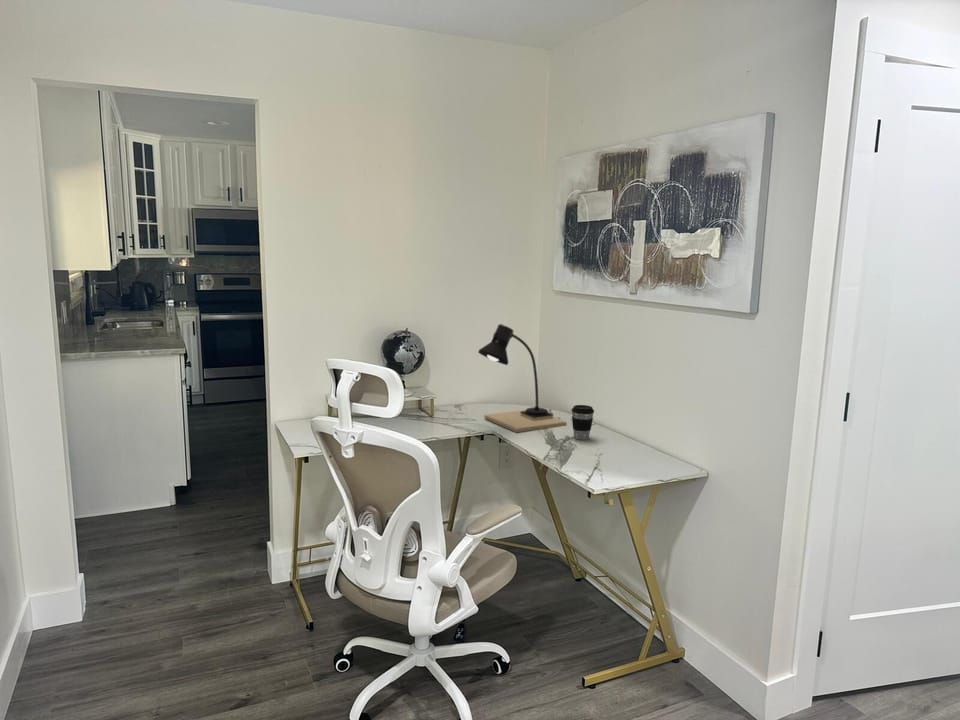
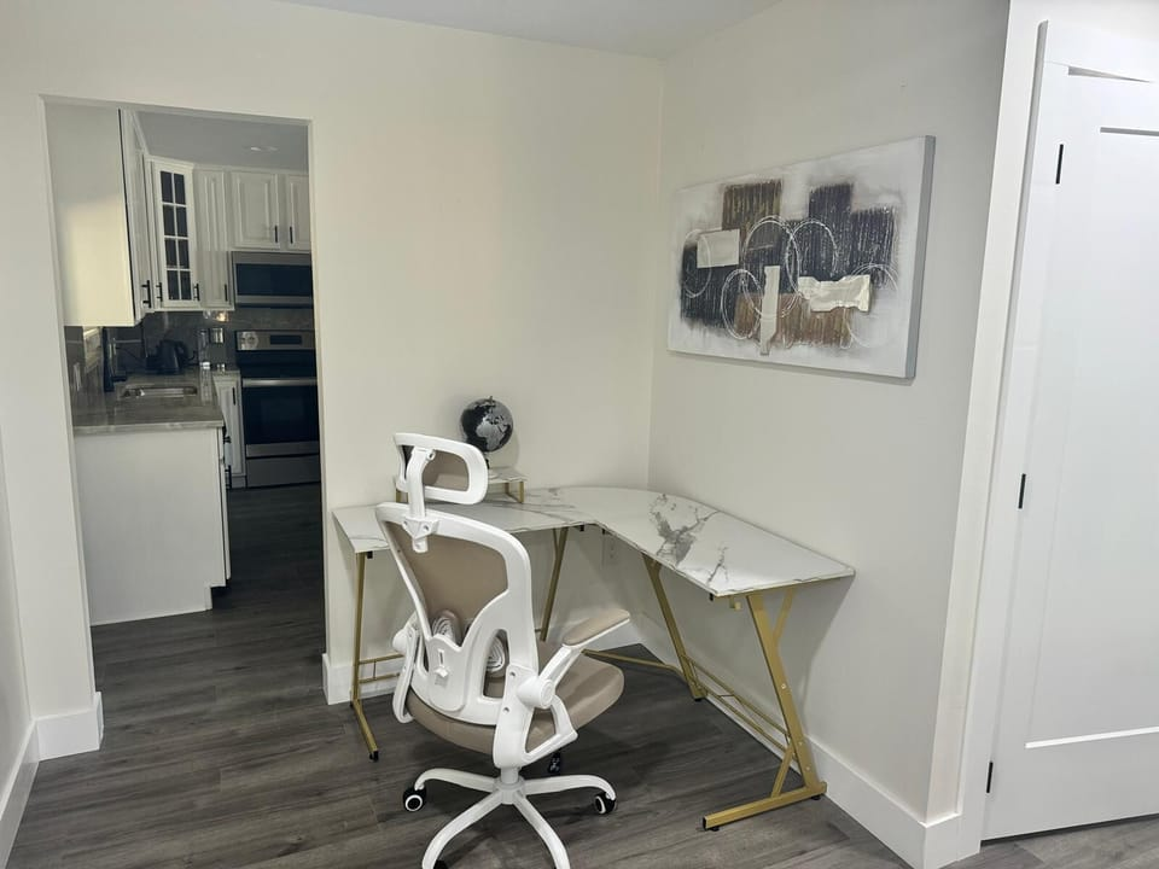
- desk lamp [477,323,568,433]
- coffee cup [571,404,595,441]
